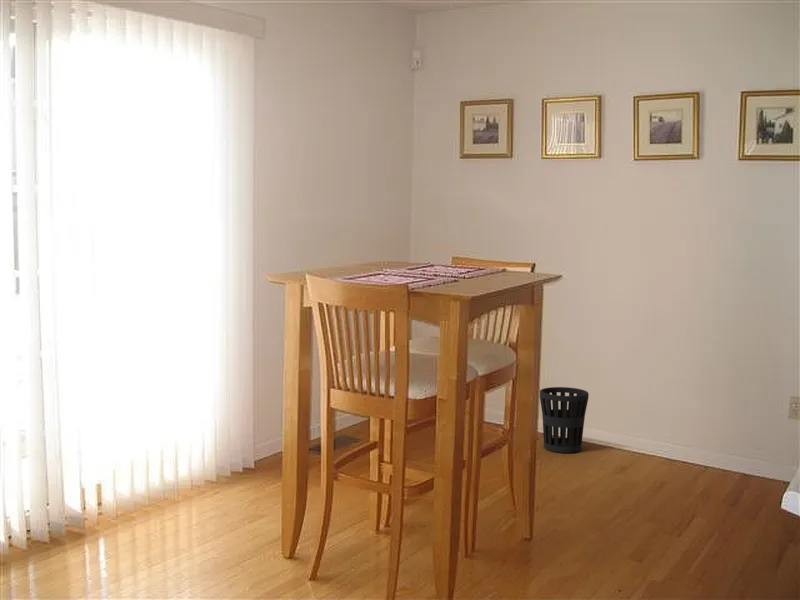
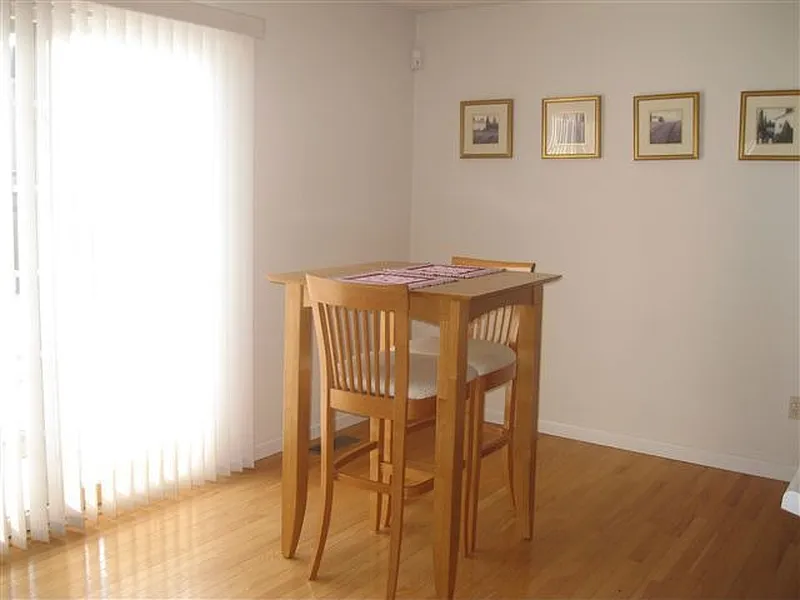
- wastebasket [539,386,590,454]
